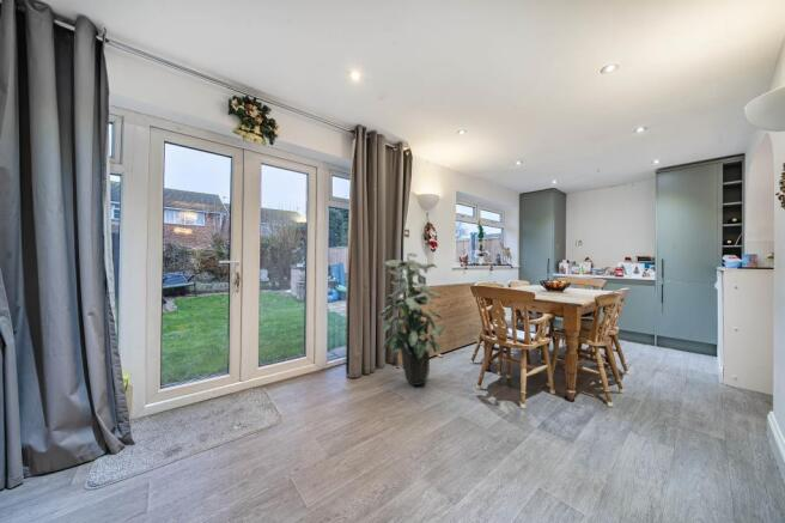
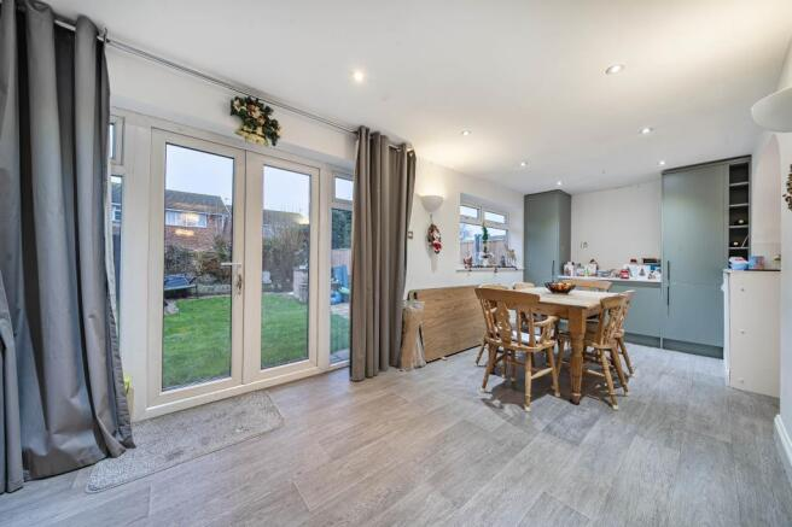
- indoor plant [377,253,446,387]
